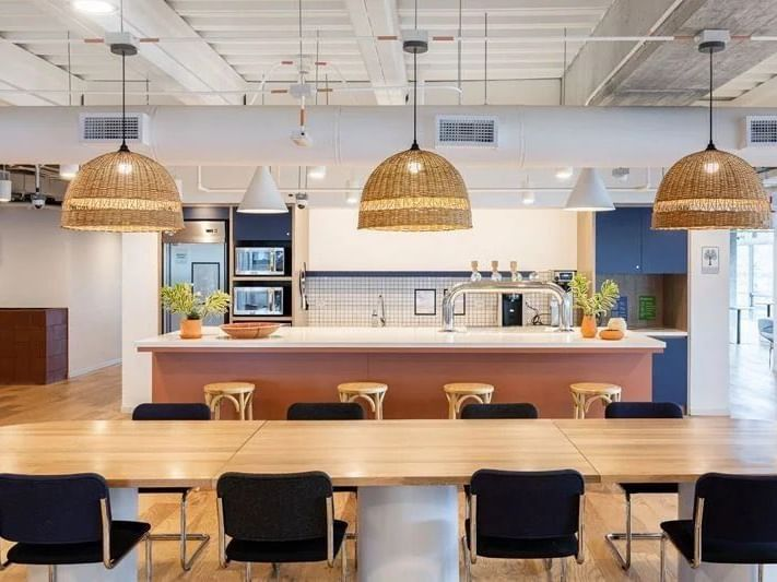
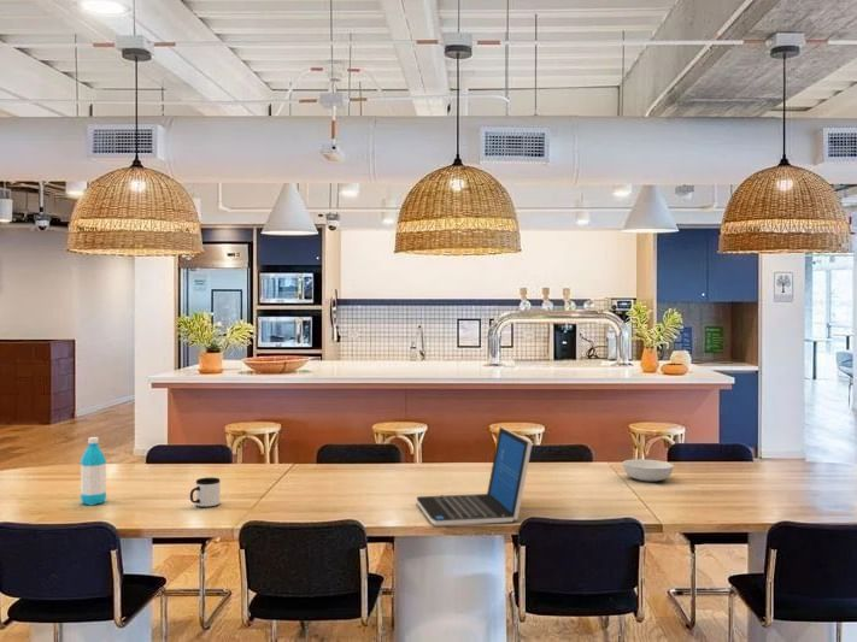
+ laptop [416,426,534,526]
+ serving bowl [622,458,675,483]
+ water bottle [80,436,107,507]
+ mug [189,477,222,510]
